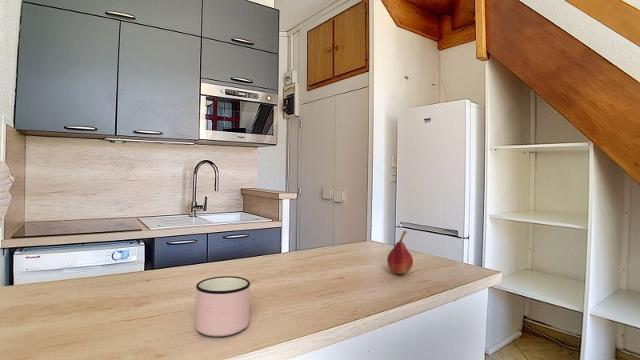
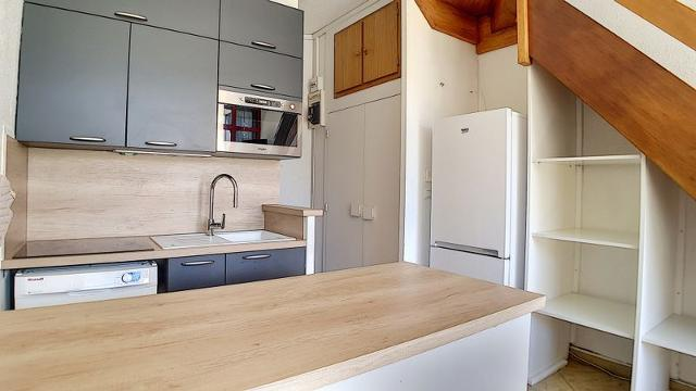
- mug [195,275,251,337]
- fruit [386,230,414,275]
